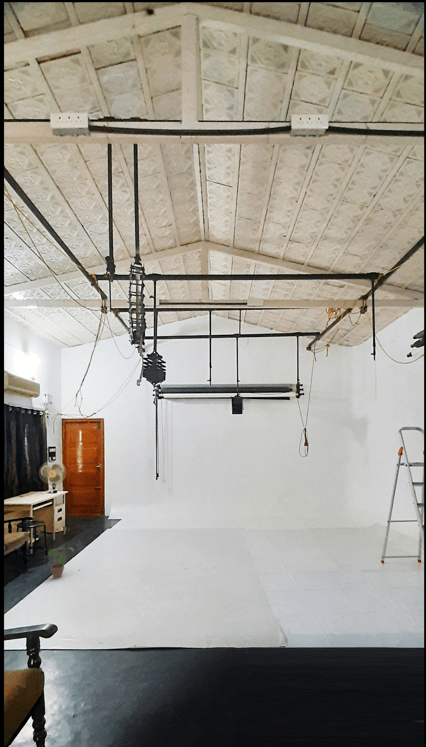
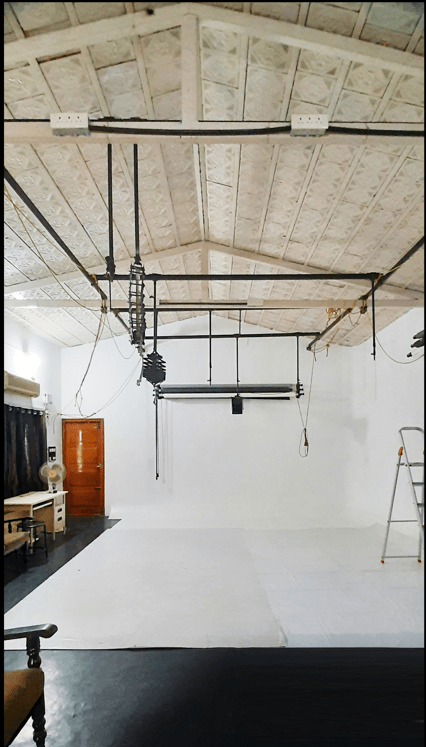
- potted plant [44,546,75,580]
